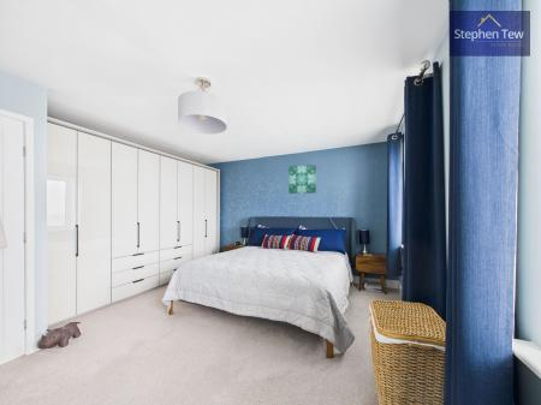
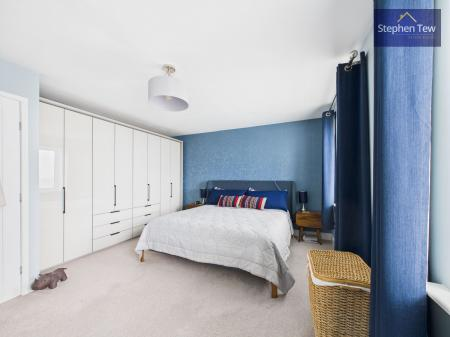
- wall art [287,163,317,195]
